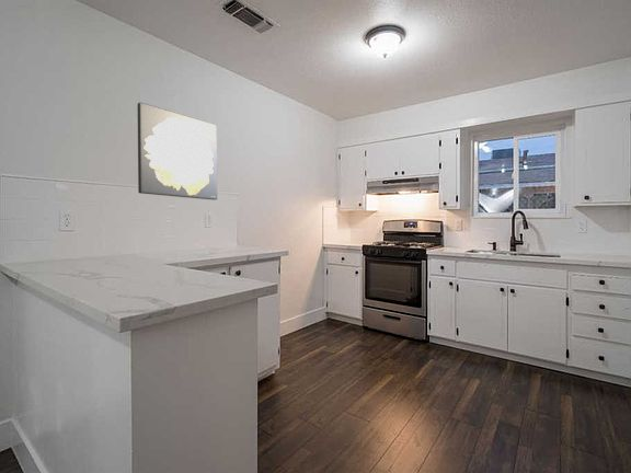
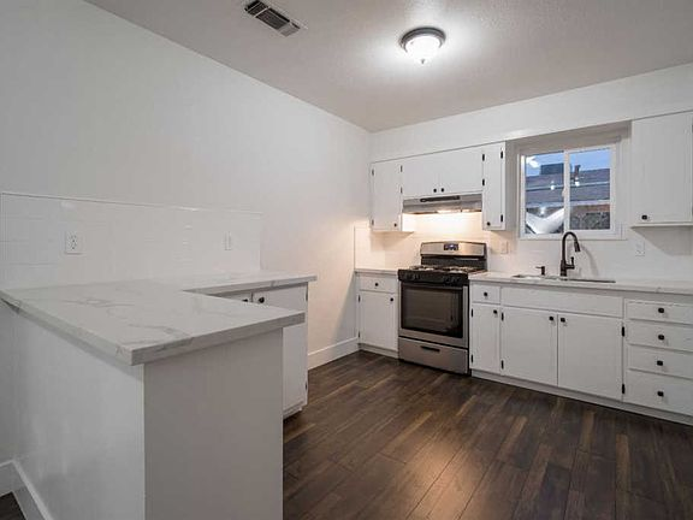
- wall art [137,102,218,200]
